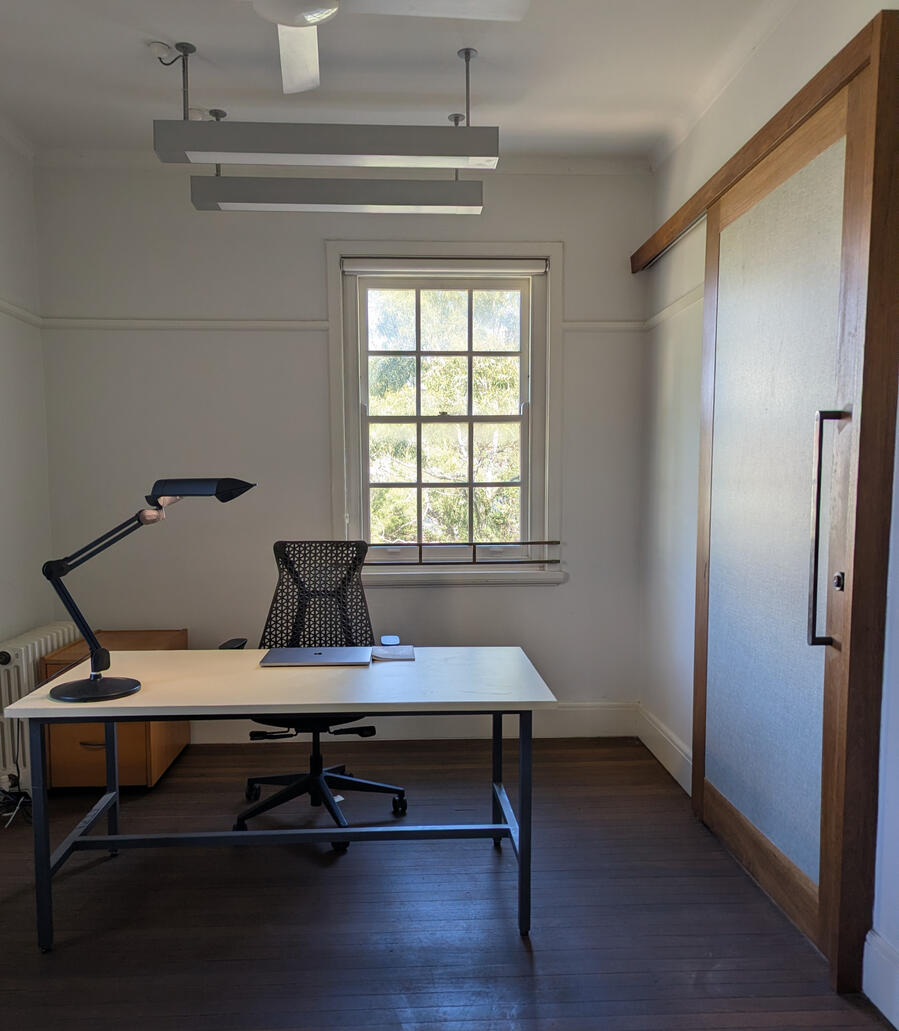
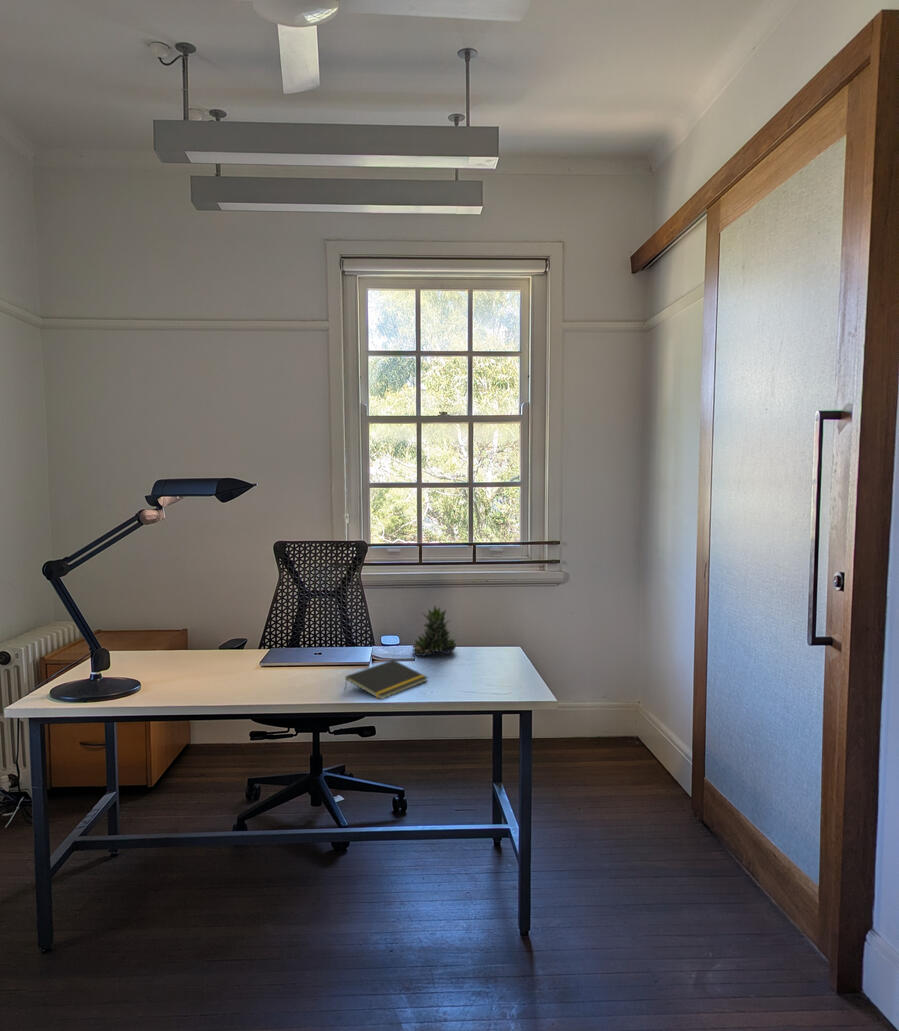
+ notepad [344,659,429,700]
+ succulent plant [412,605,457,657]
